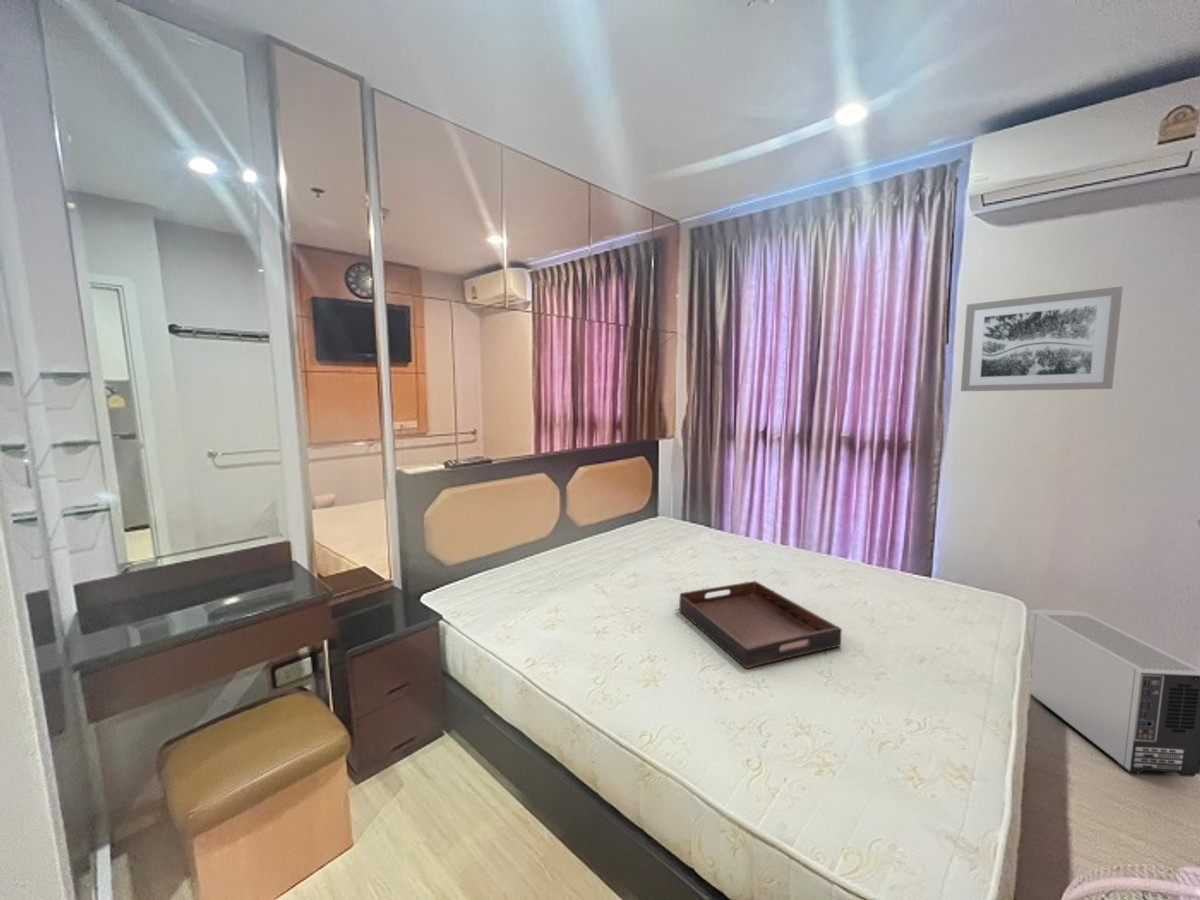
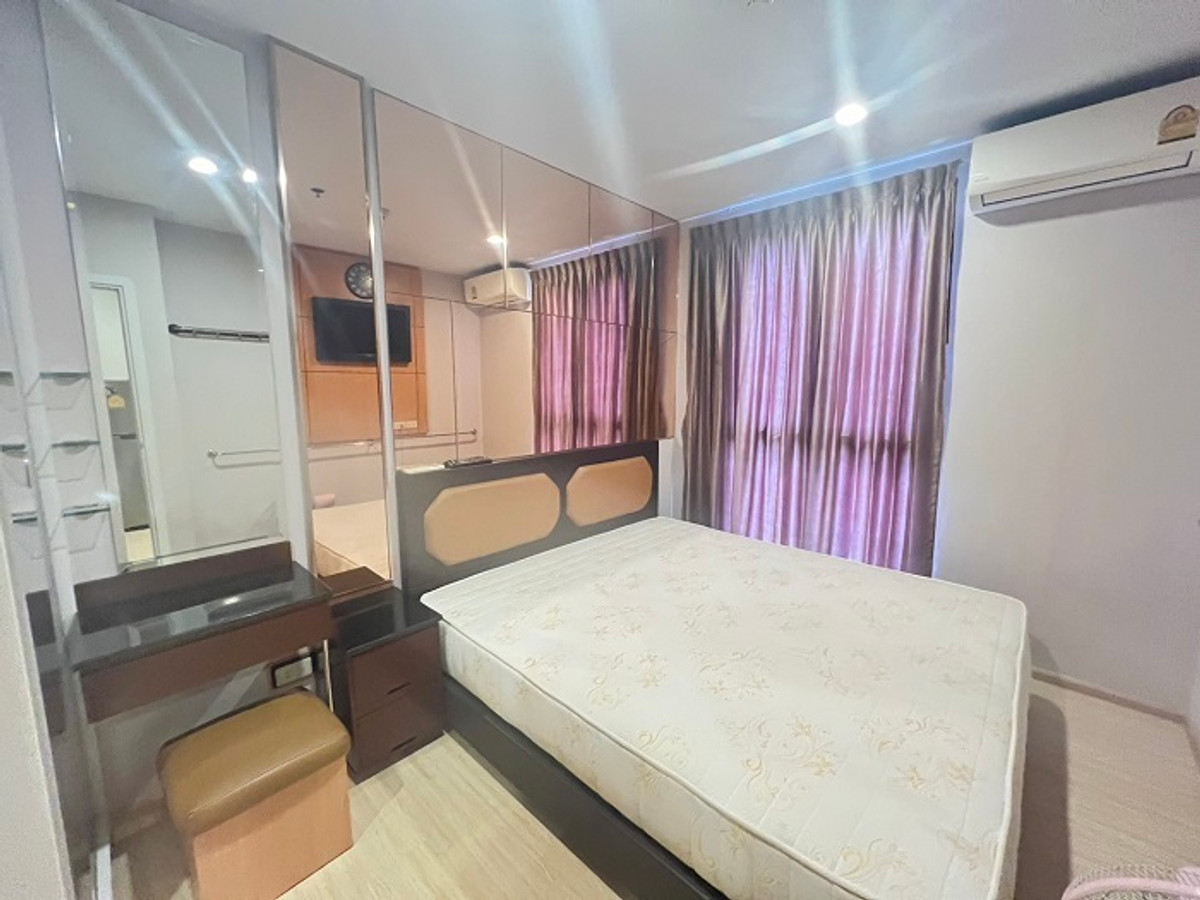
- wall art [960,285,1124,392]
- serving tray [678,580,843,669]
- air purifier [1027,608,1200,778]
